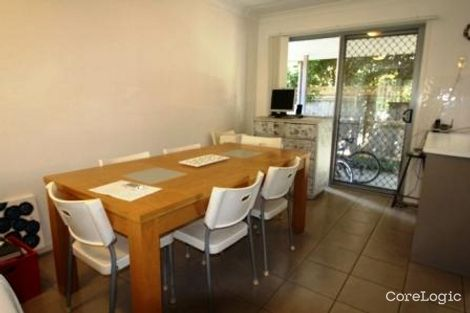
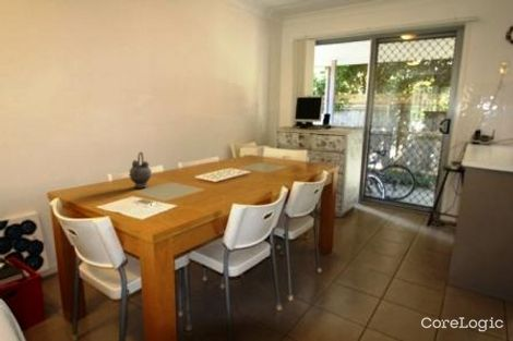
+ teapot [128,150,153,188]
